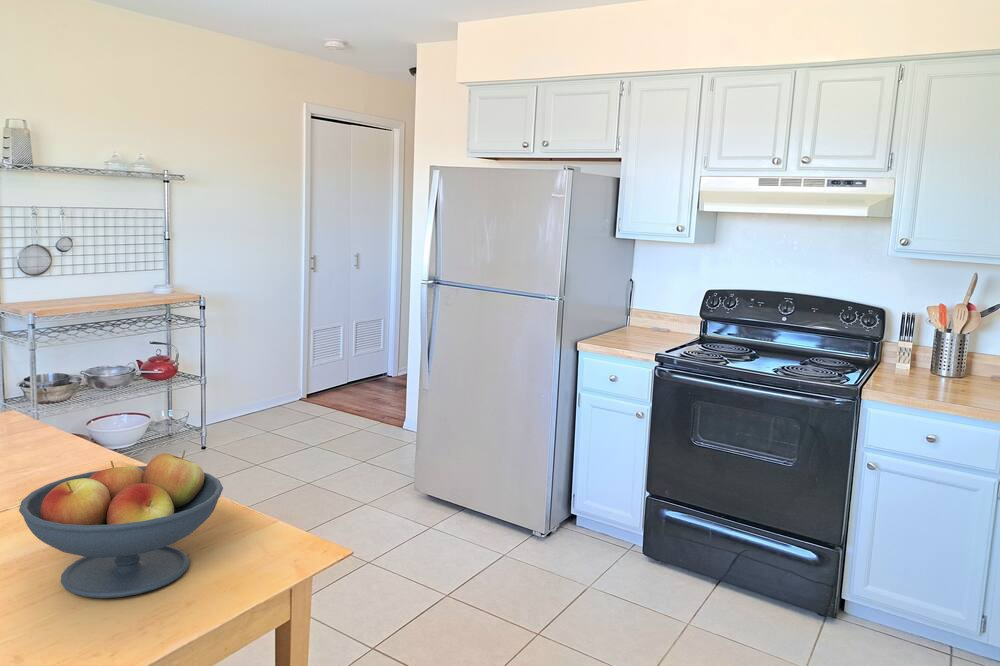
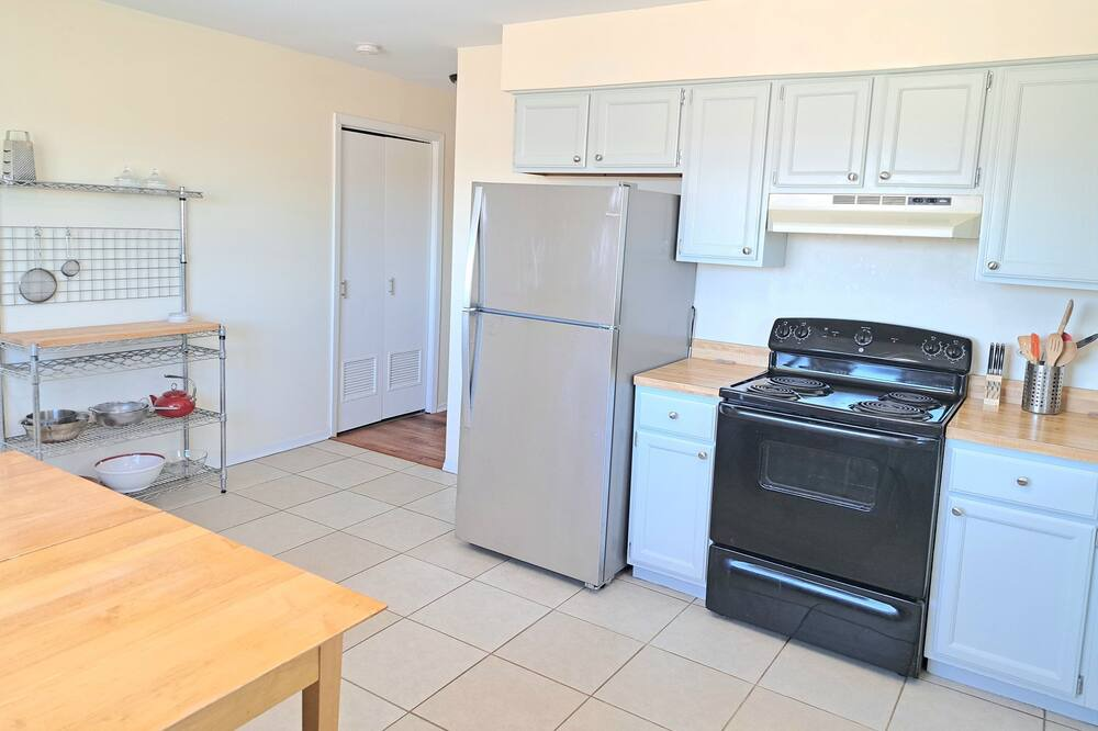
- fruit bowl [18,449,224,599]
